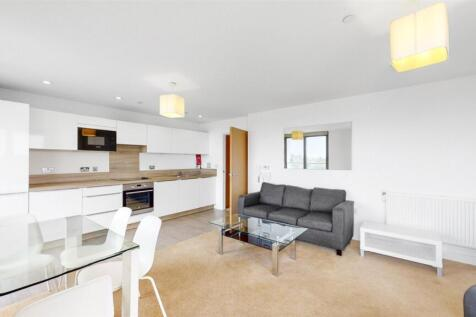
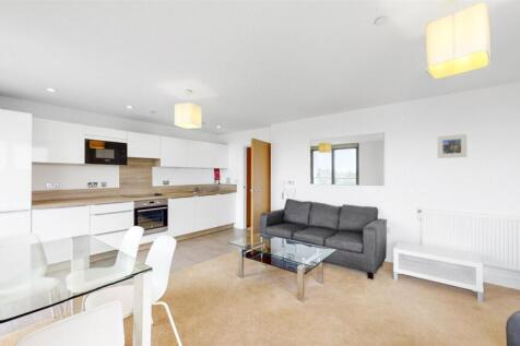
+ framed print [437,133,468,159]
